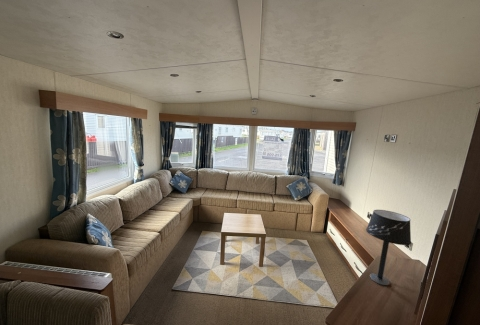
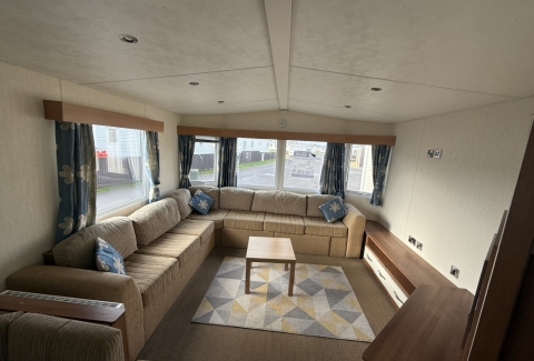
- table lamp [365,209,412,286]
